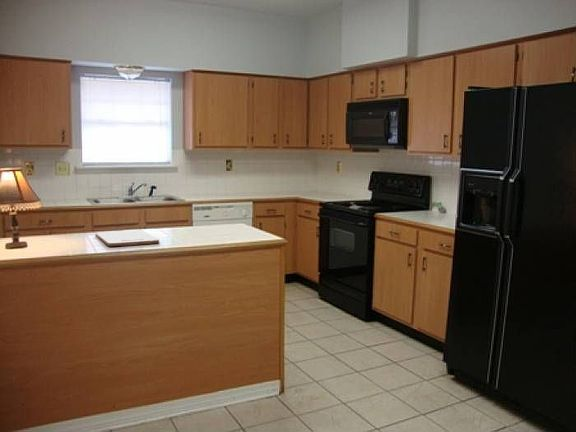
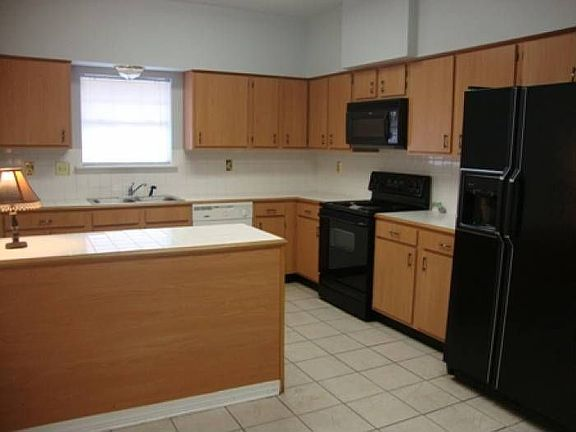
- cutting board [95,229,160,247]
